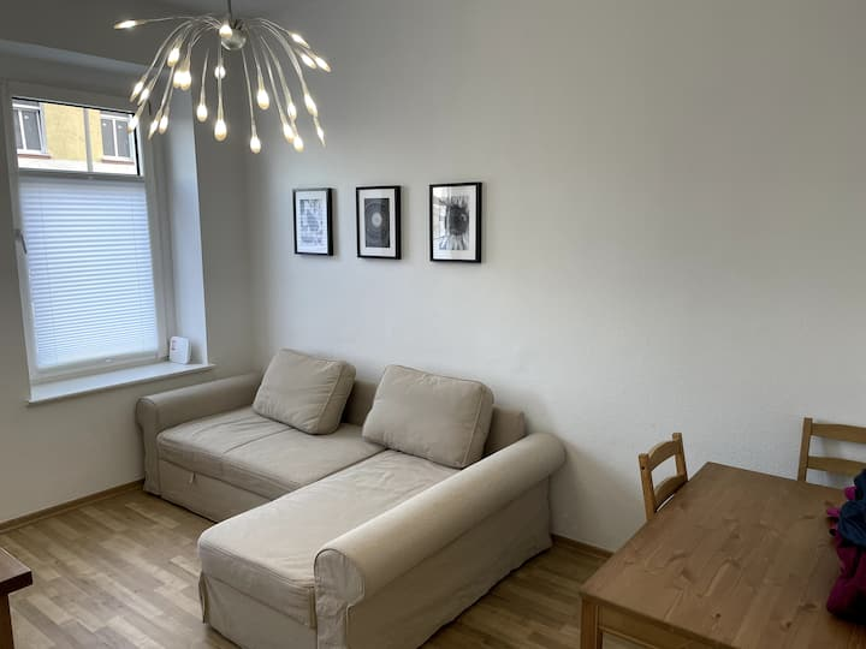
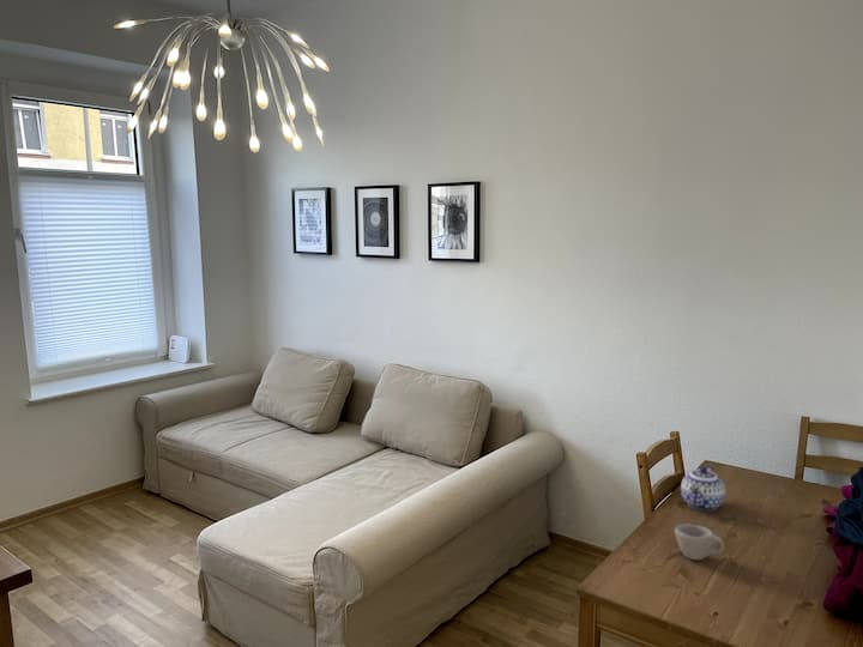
+ cup [674,524,725,561]
+ teapot [680,466,726,512]
